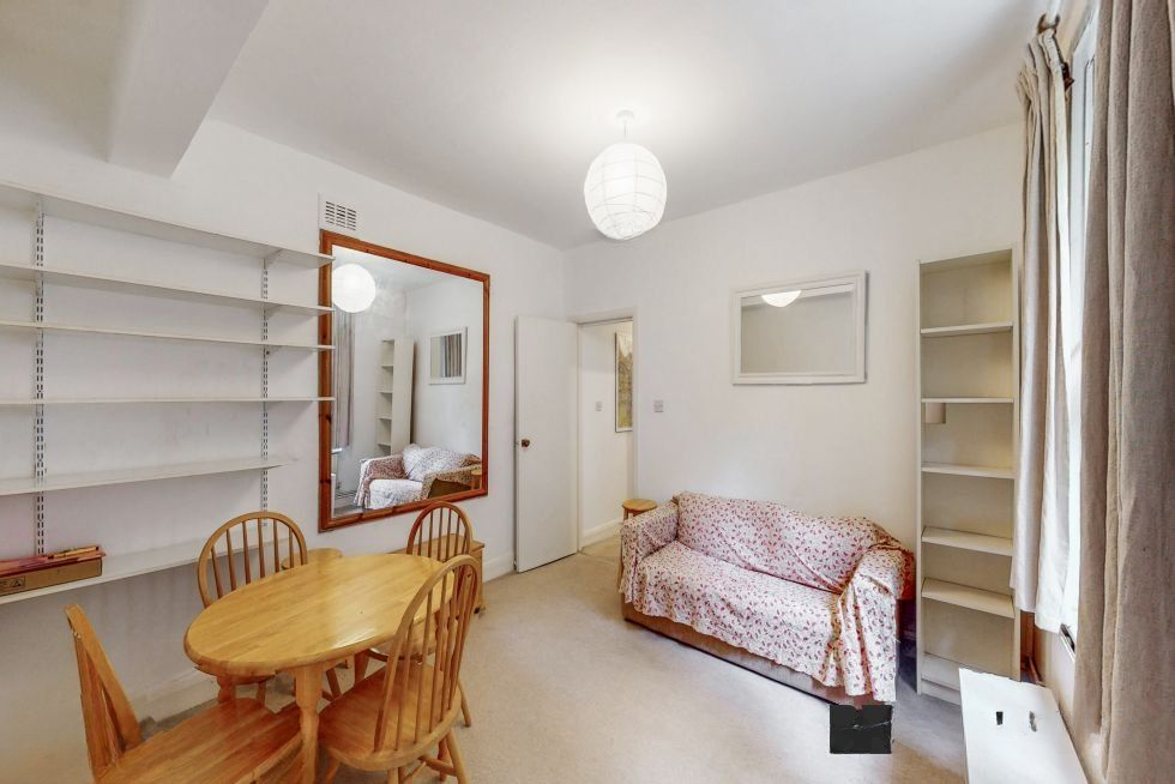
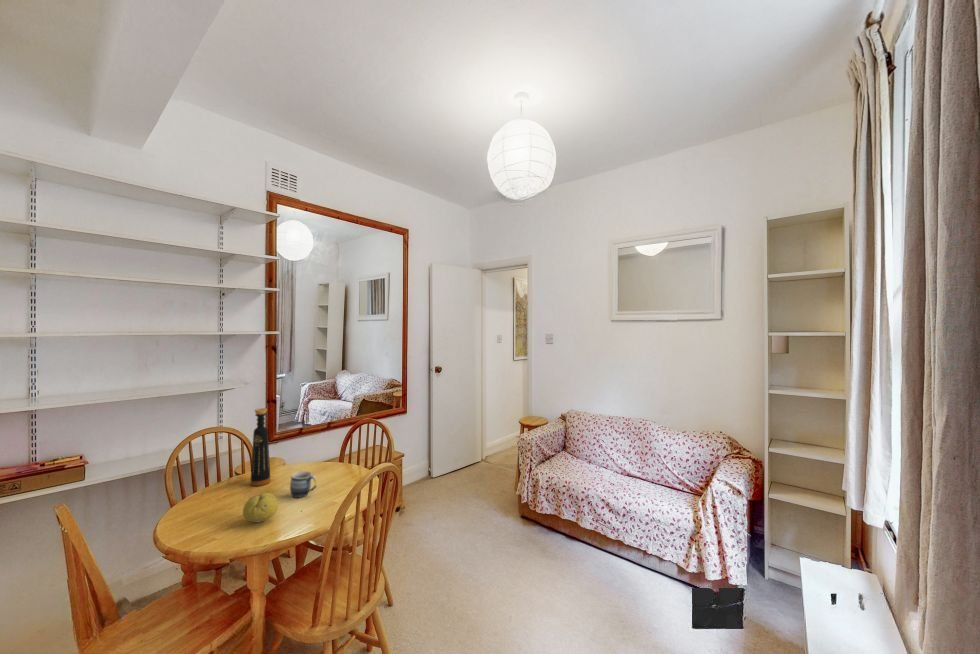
+ mug [289,470,318,499]
+ bottle [249,407,271,487]
+ fruit [242,492,279,523]
